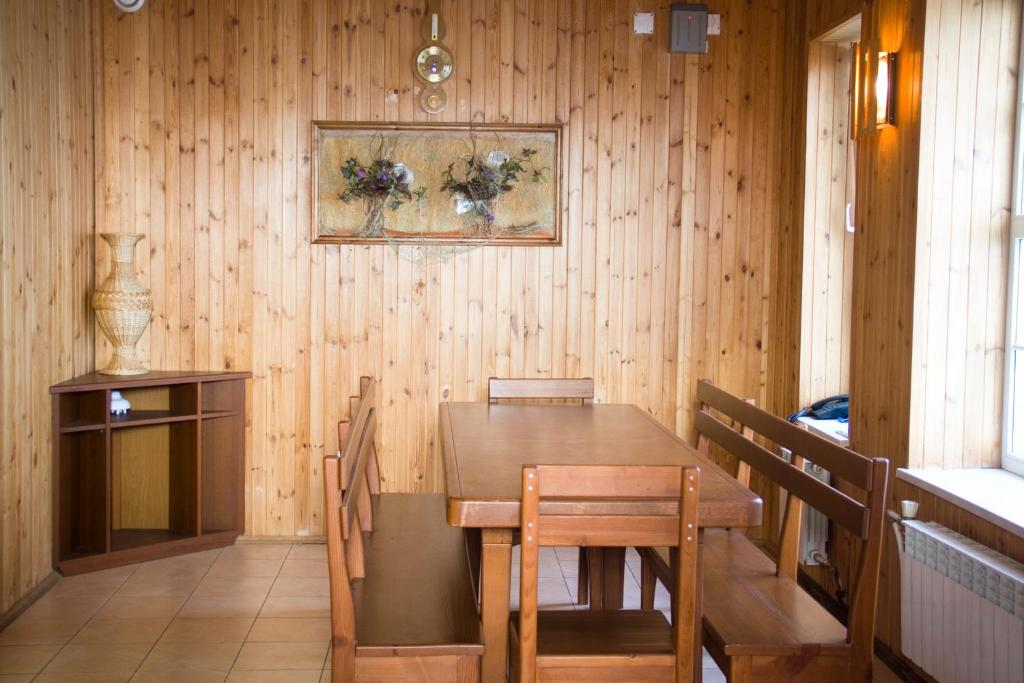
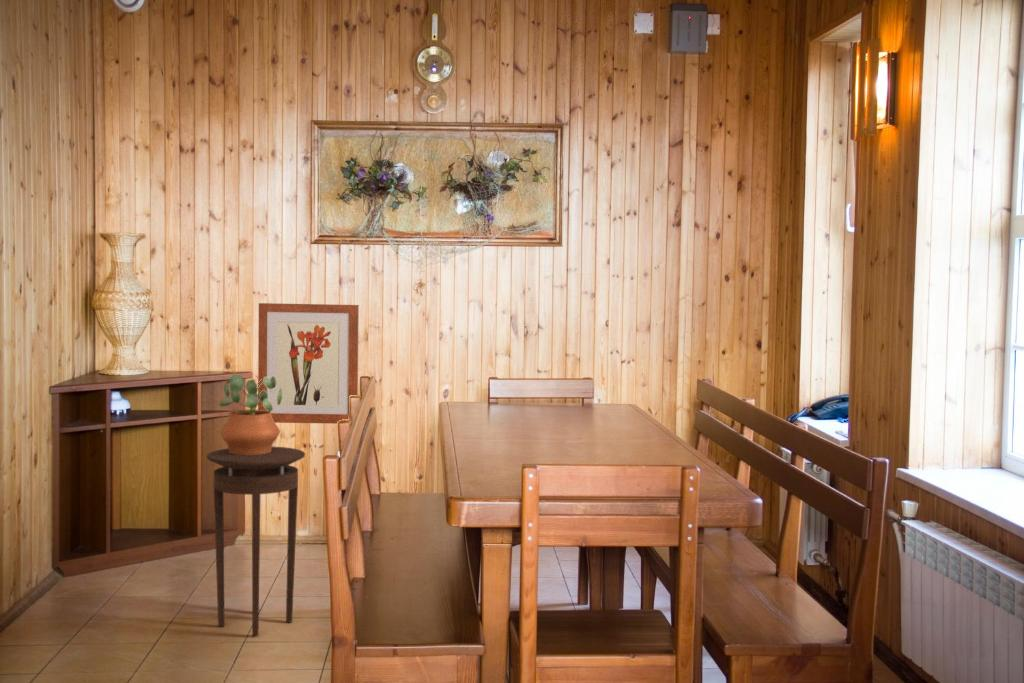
+ potted plant [219,371,283,455]
+ stool [206,446,306,637]
+ wall art [257,302,360,425]
